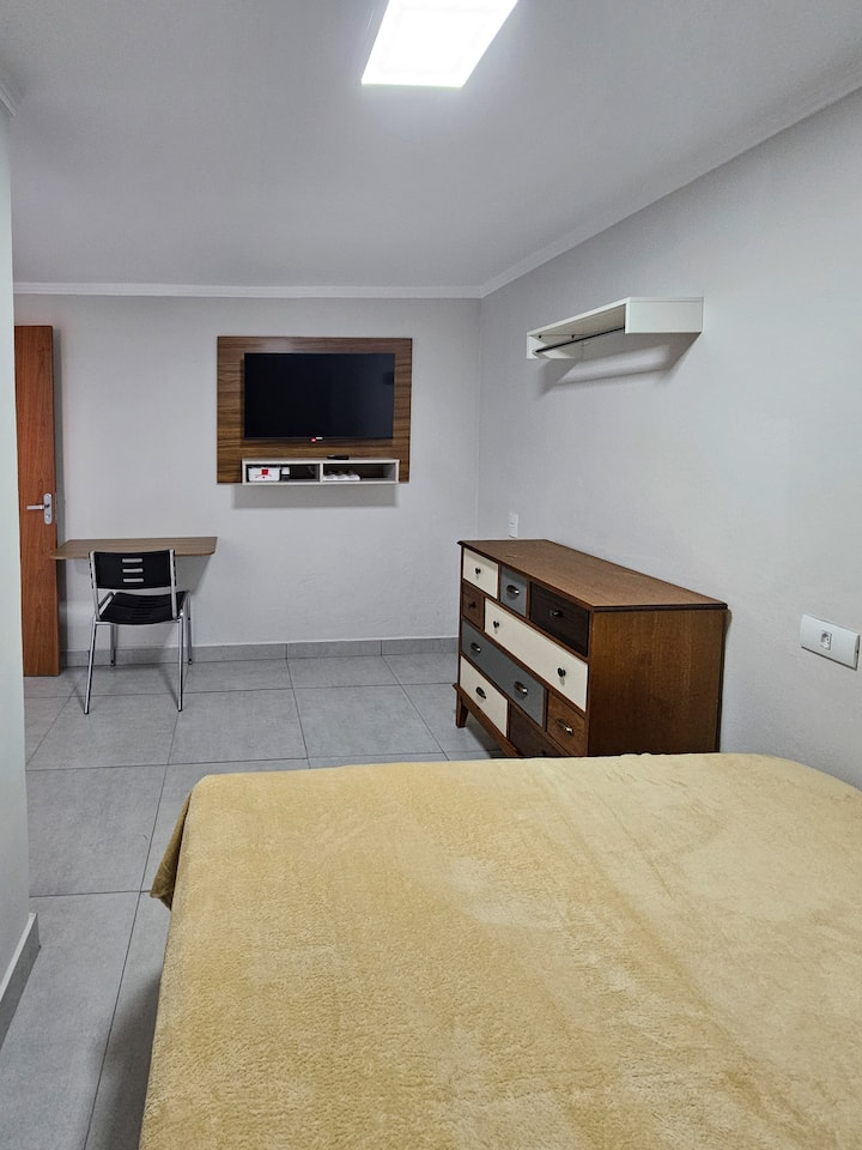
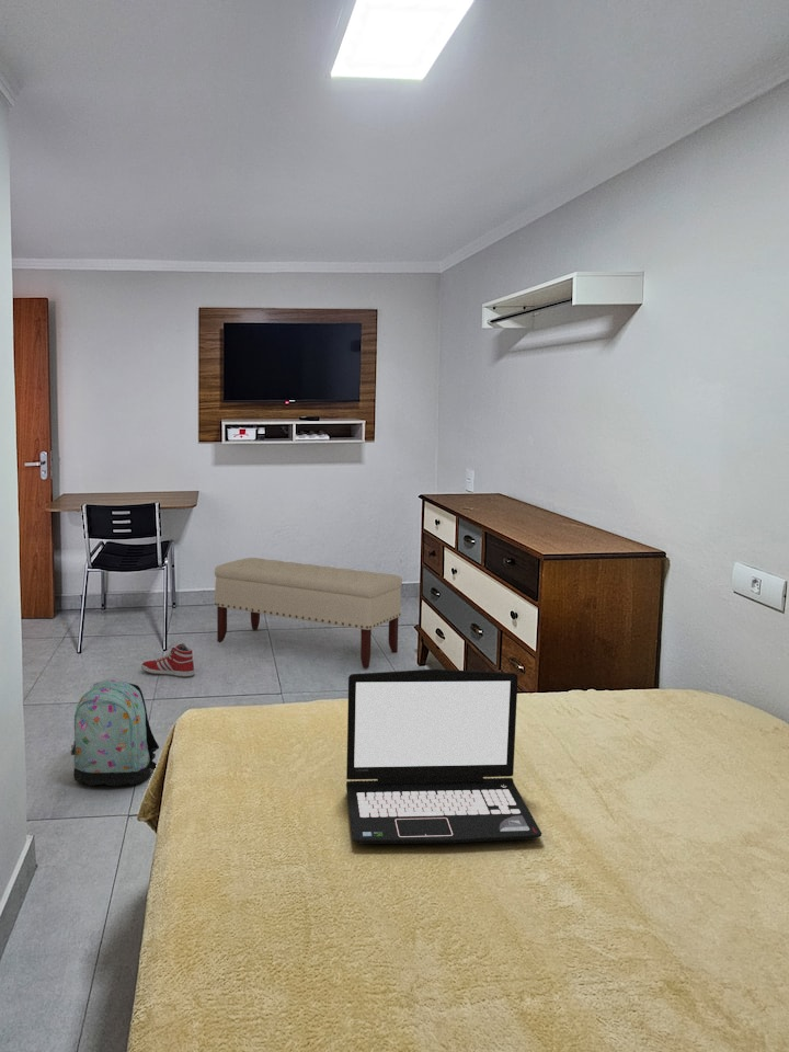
+ bench [214,557,403,670]
+ sneaker [140,642,195,678]
+ laptop [345,668,542,845]
+ backpack [70,678,160,787]
